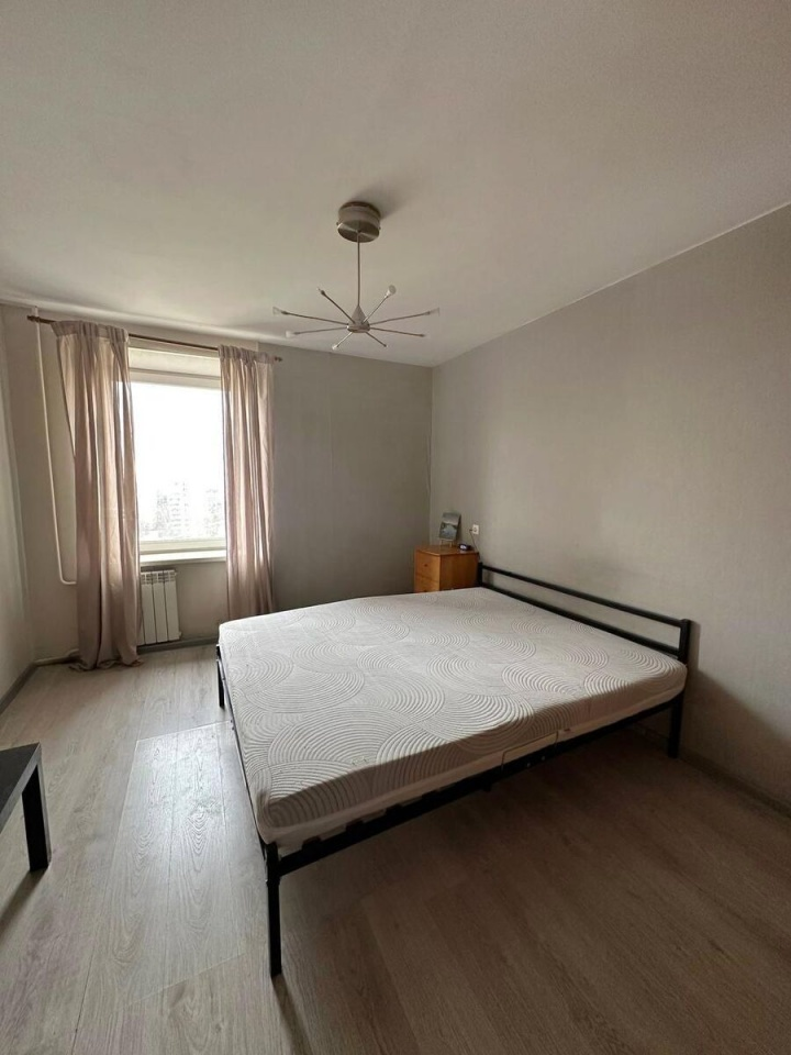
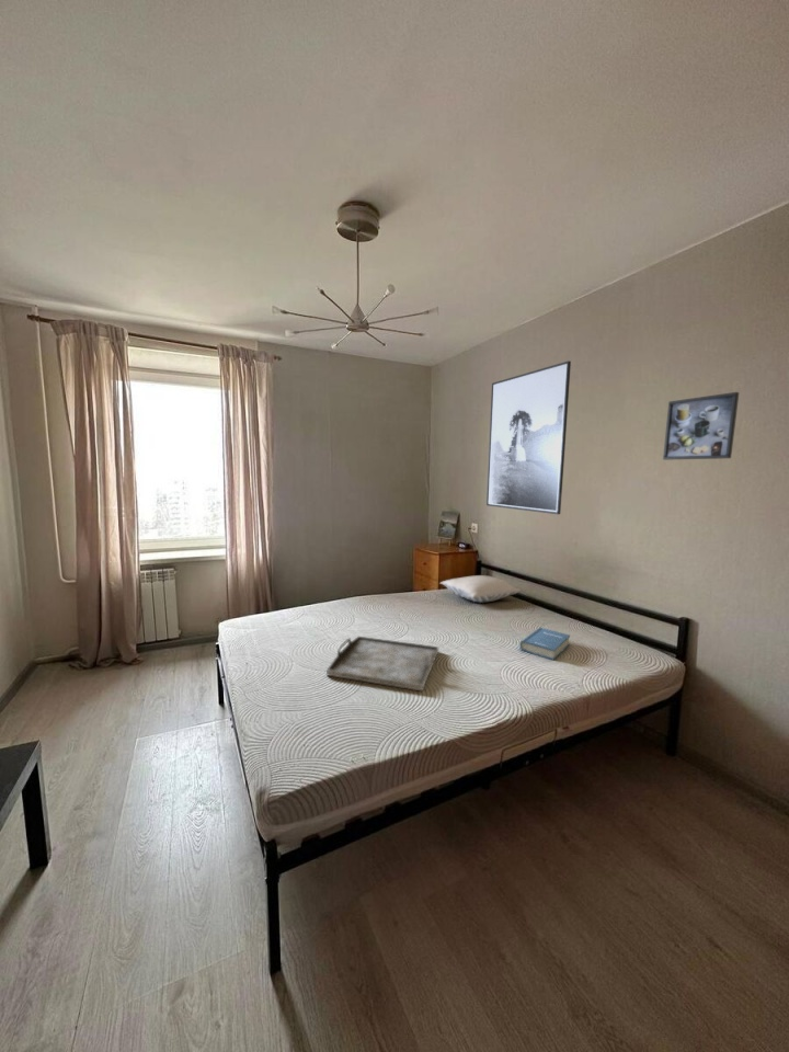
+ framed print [662,391,740,460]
+ serving tray [325,636,439,693]
+ hardback book [519,627,571,661]
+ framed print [485,359,572,515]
+ pillow [438,574,522,604]
